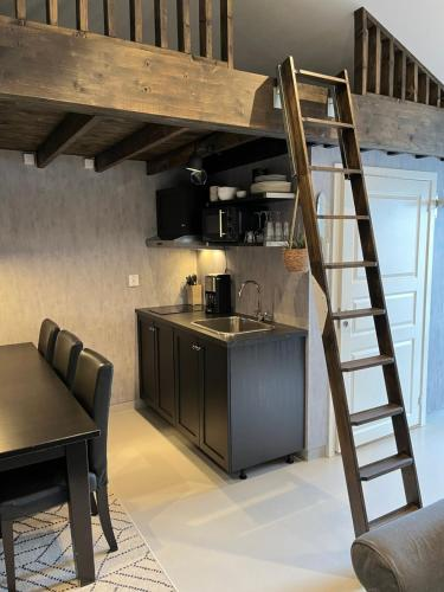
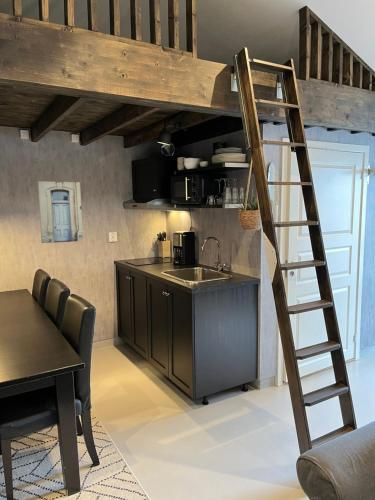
+ wall art [37,180,84,244]
